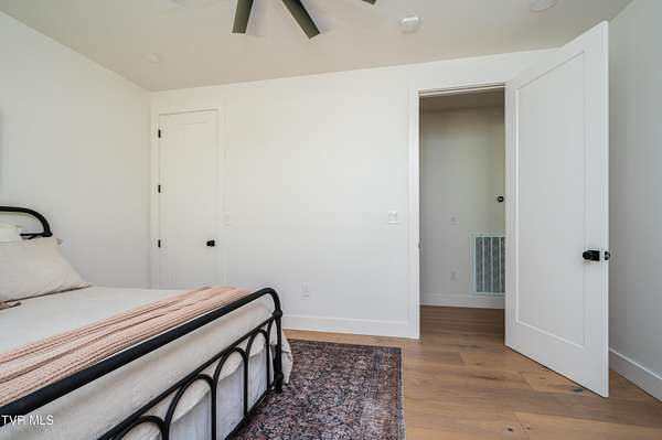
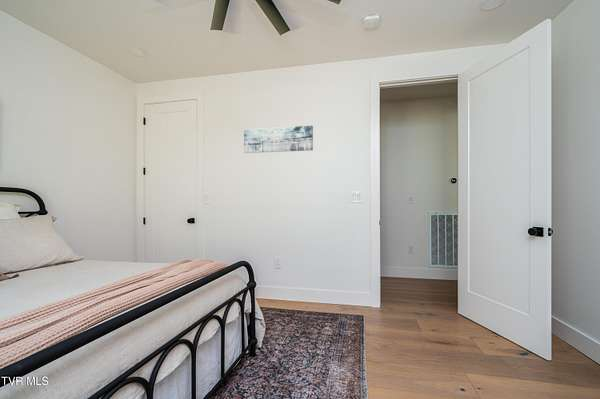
+ wall art [243,125,314,154]
